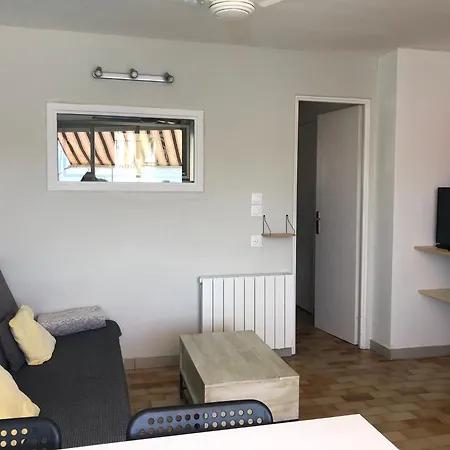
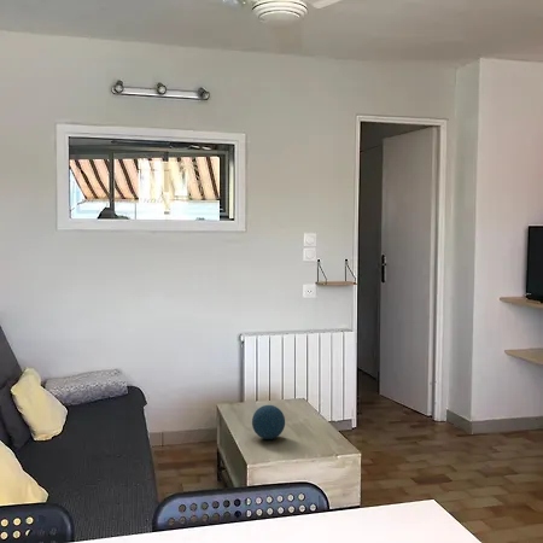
+ decorative orb [251,404,286,440]
